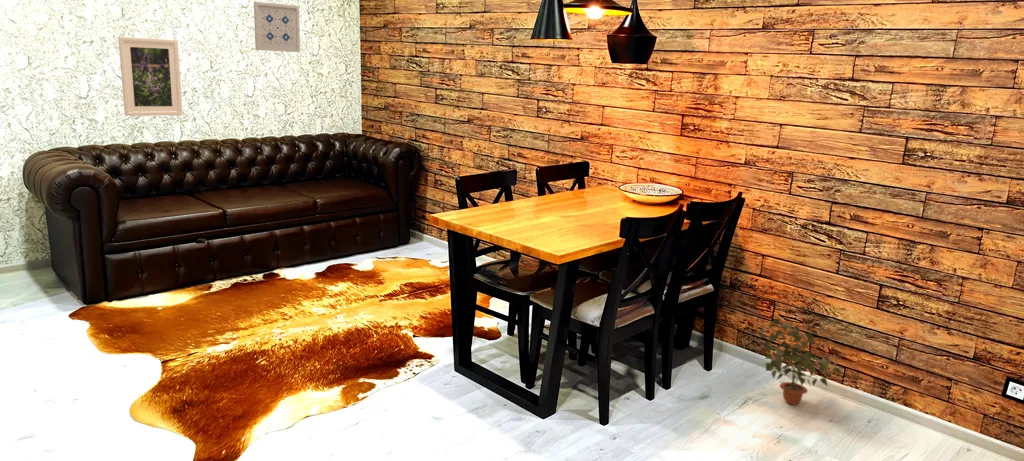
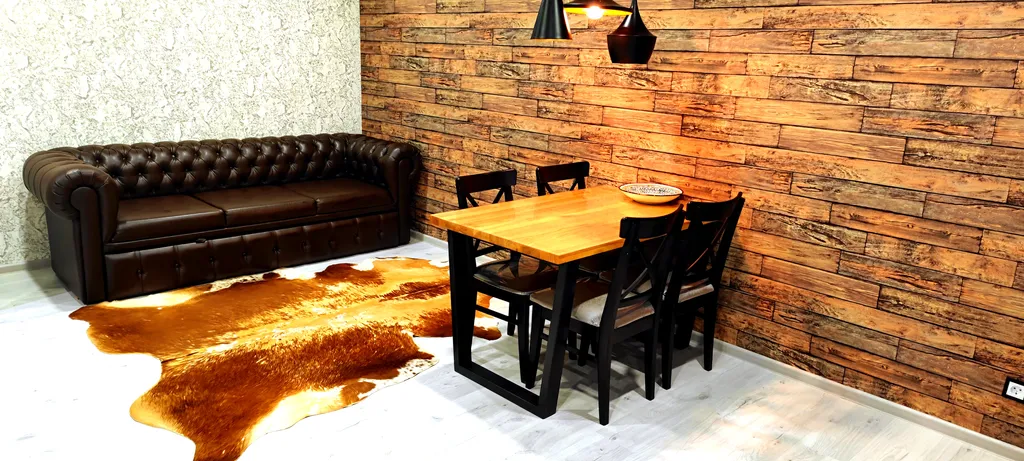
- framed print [117,36,183,117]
- potted plant [756,318,843,406]
- wall art [253,1,301,53]
